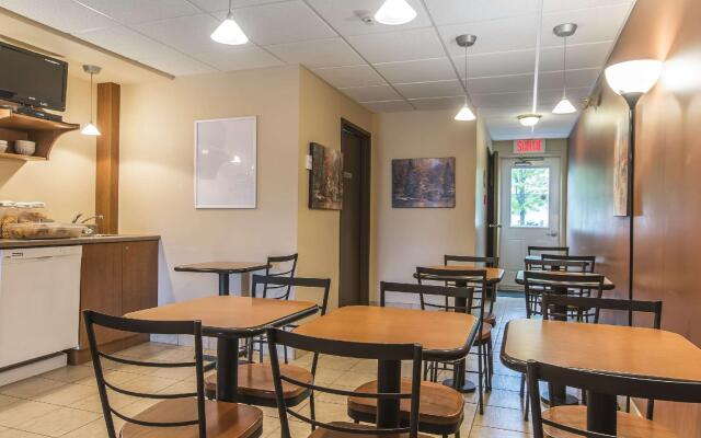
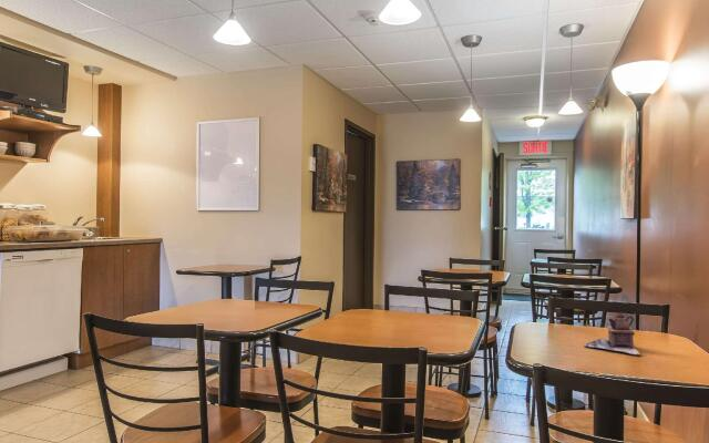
+ teapot [583,311,641,357]
